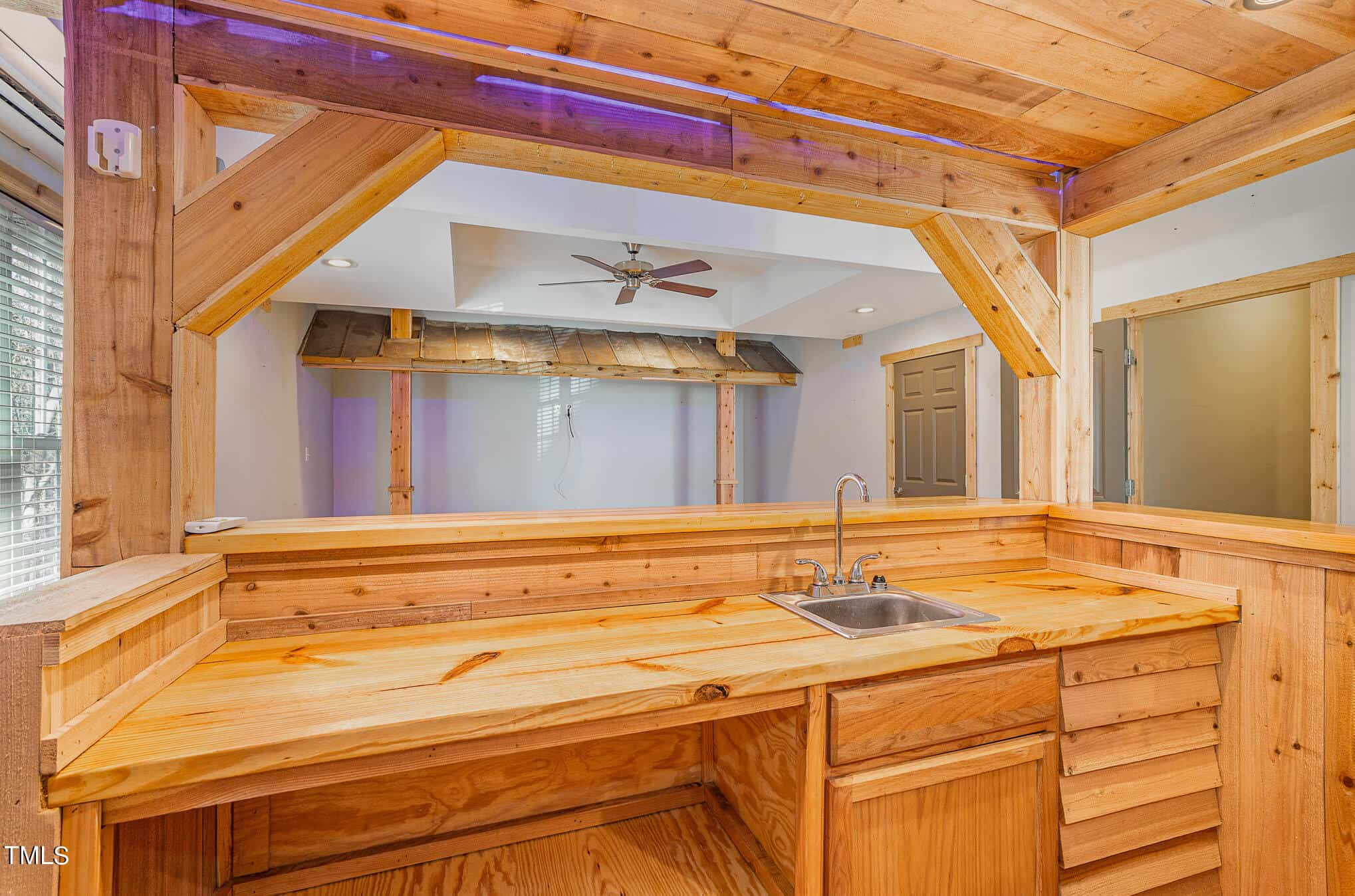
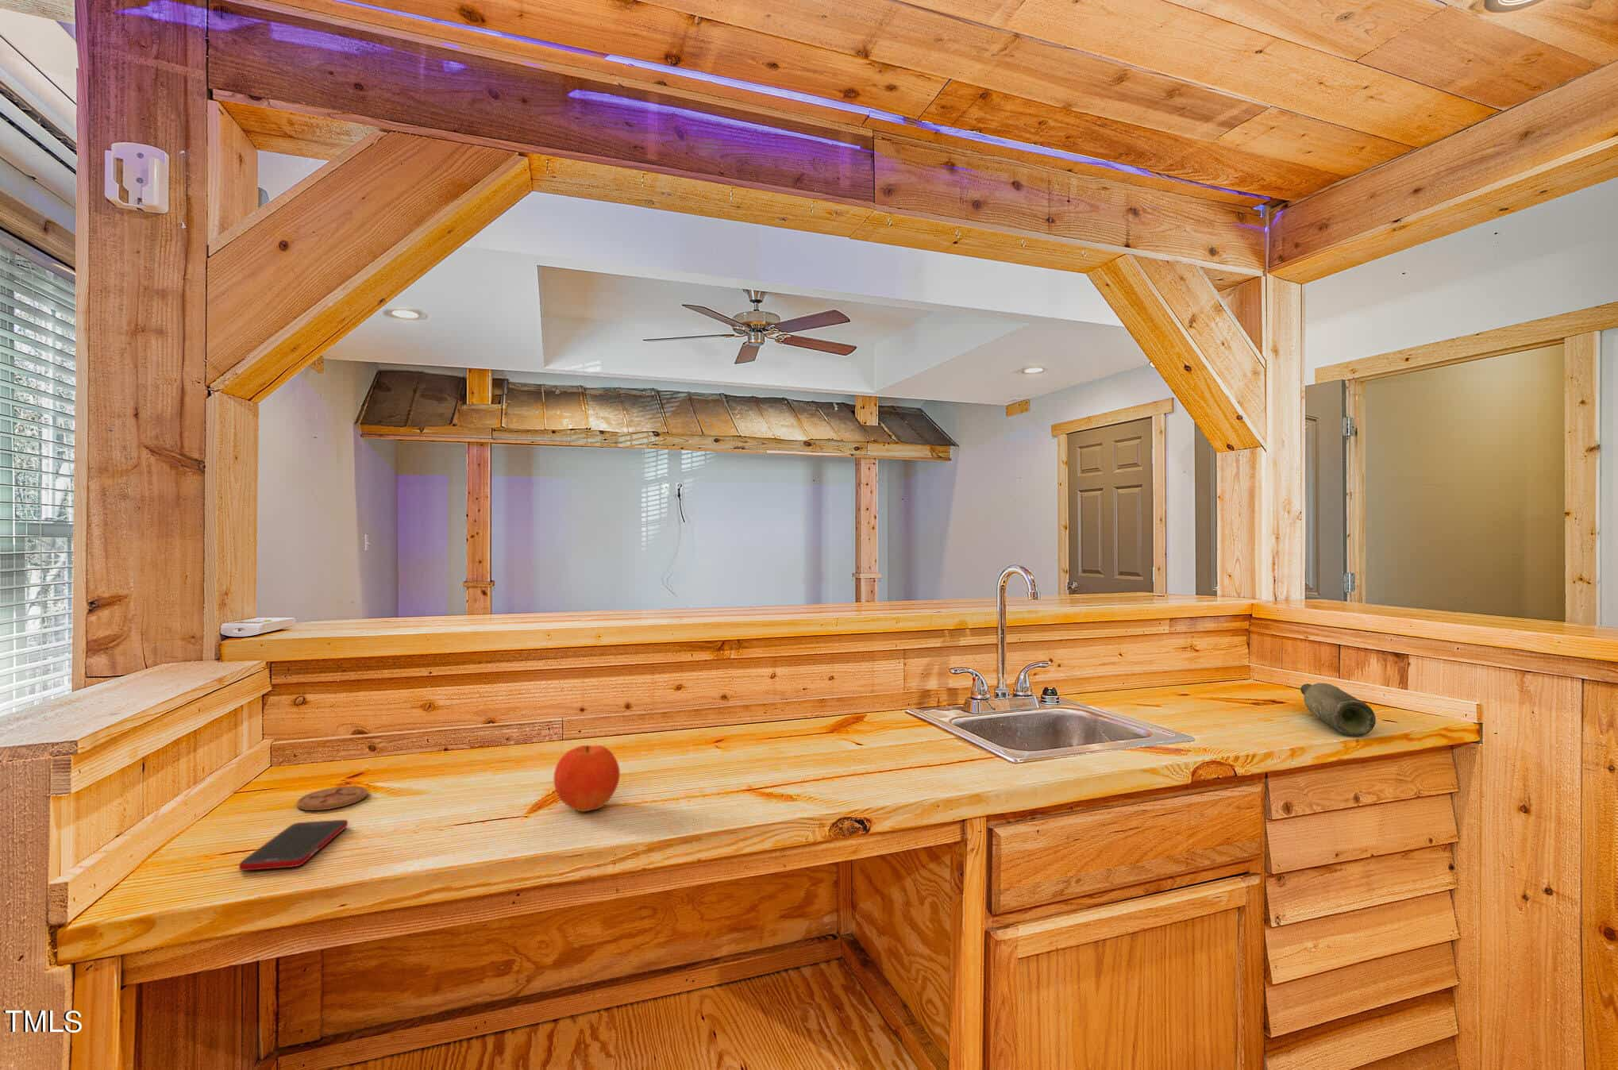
+ coaster [296,785,368,811]
+ cell phone [238,819,349,872]
+ fruit [553,744,621,813]
+ bottle [1299,683,1377,737]
